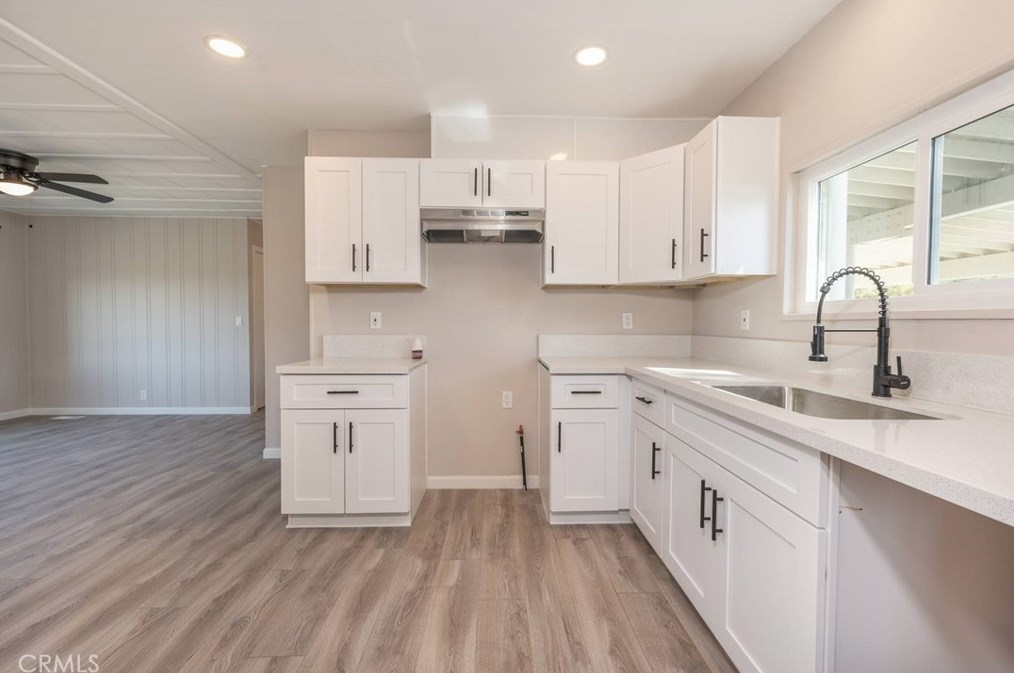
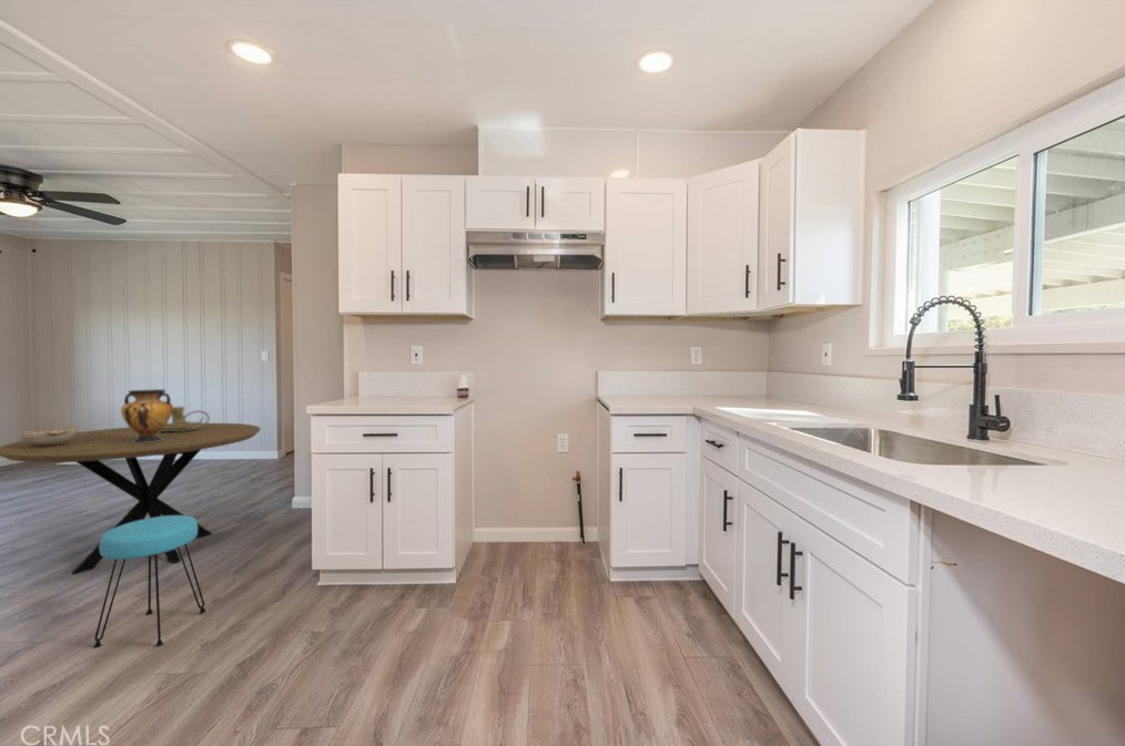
+ stool [92,514,207,648]
+ candle holder [161,406,211,431]
+ vase [120,388,174,443]
+ decorative bowl [18,426,80,447]
+ dining table [0,422,261,575]
